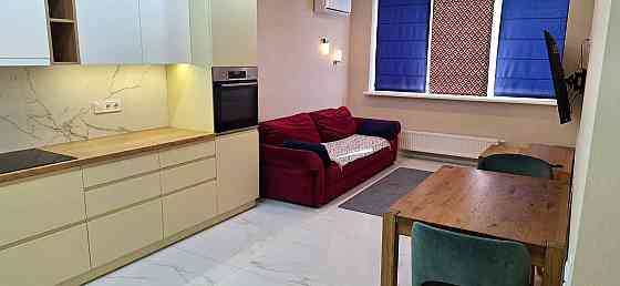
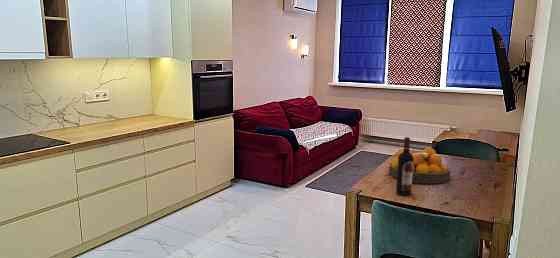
+ fruit bowl [388,147,452,184]
+ wine bottle [395,136,413,196]
